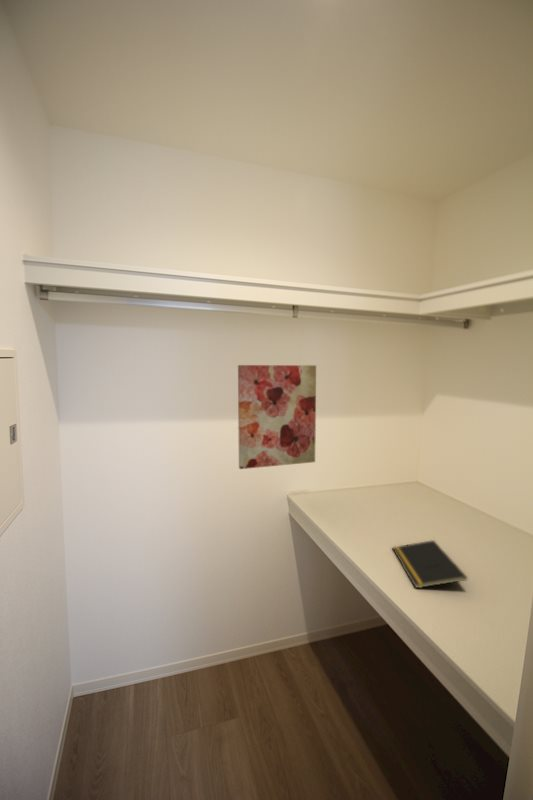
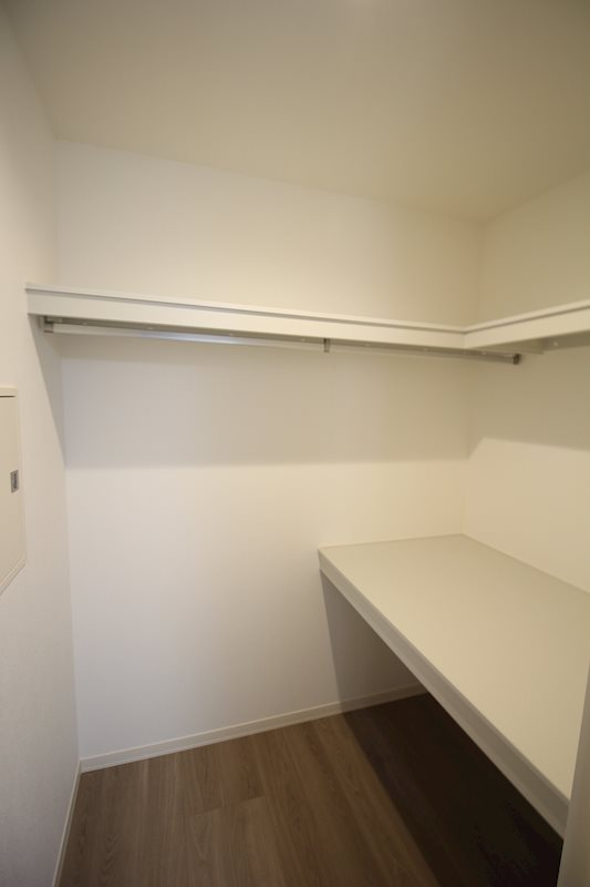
- wall art [237,364,317,470]
- notepad [391,539,468,589]
